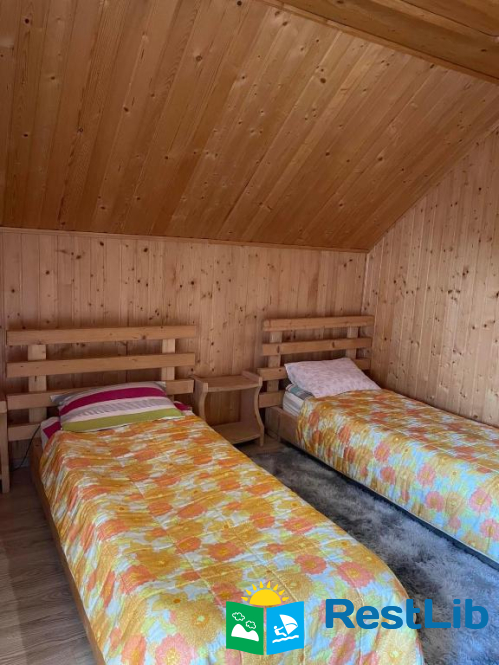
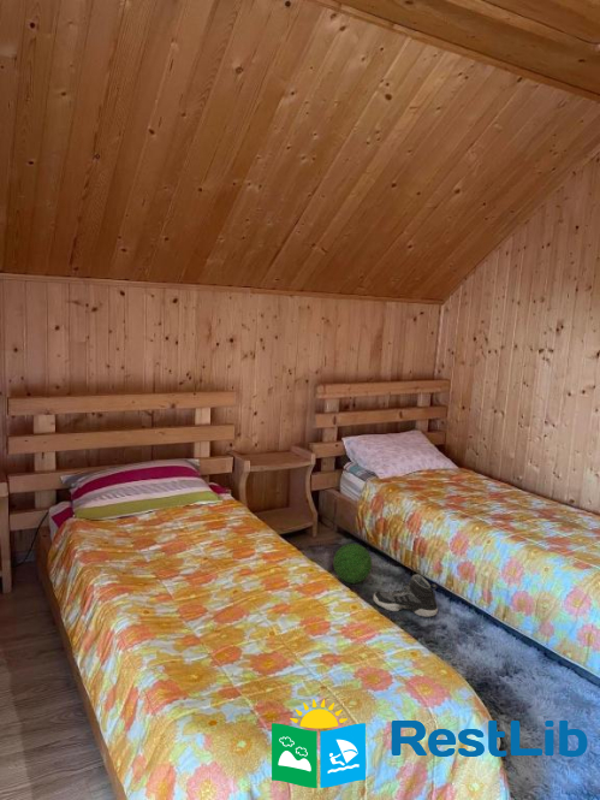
+ decorative ball [332,543,373,585]
+ sneaker [372,573,439,618]
